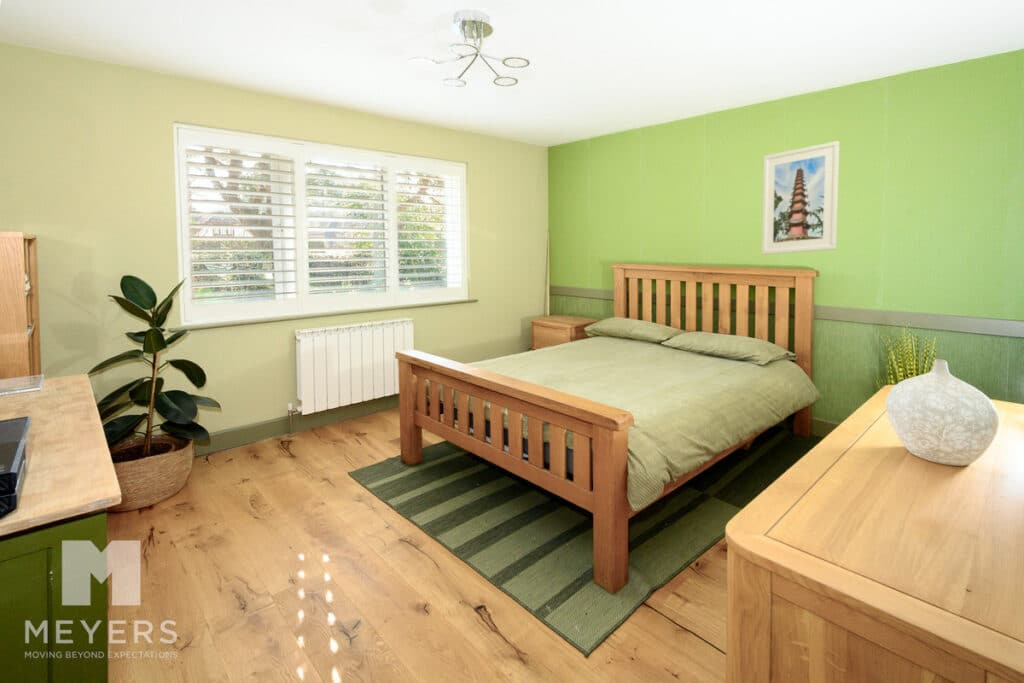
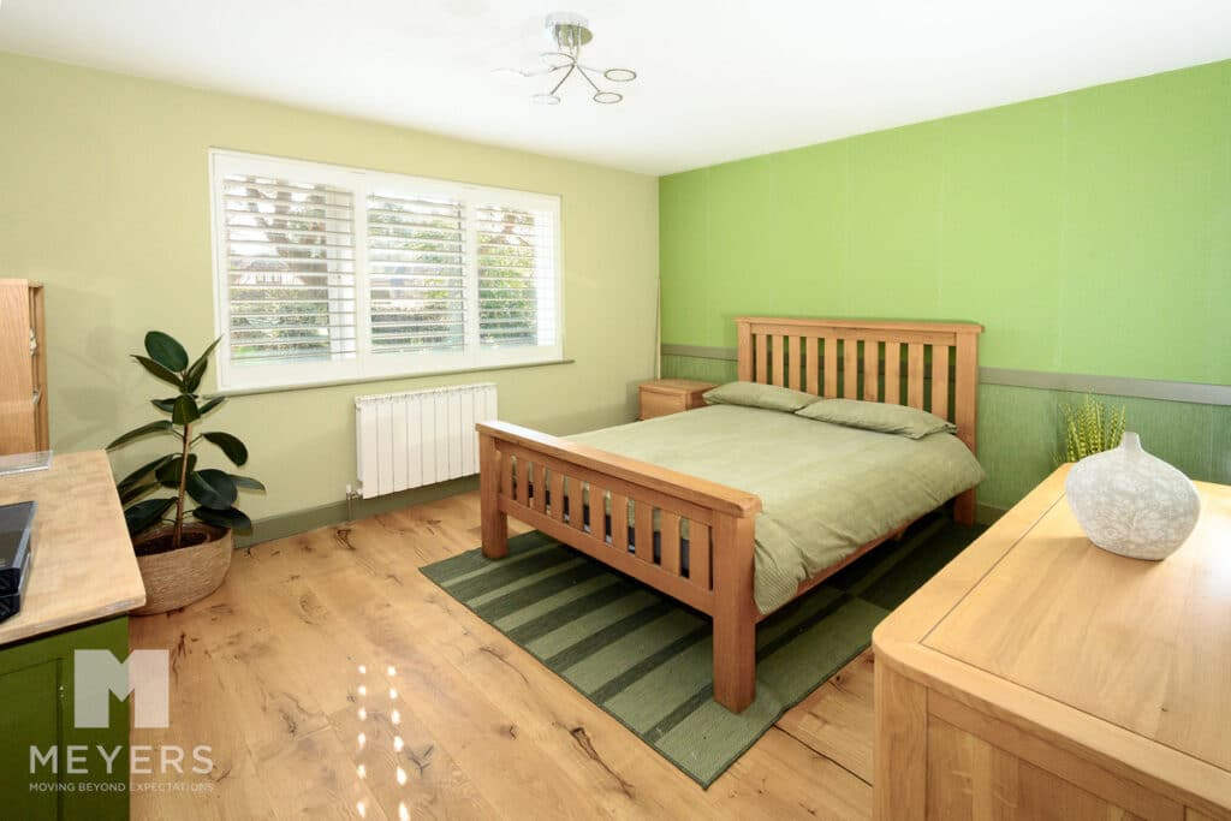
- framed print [761,140,841,256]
